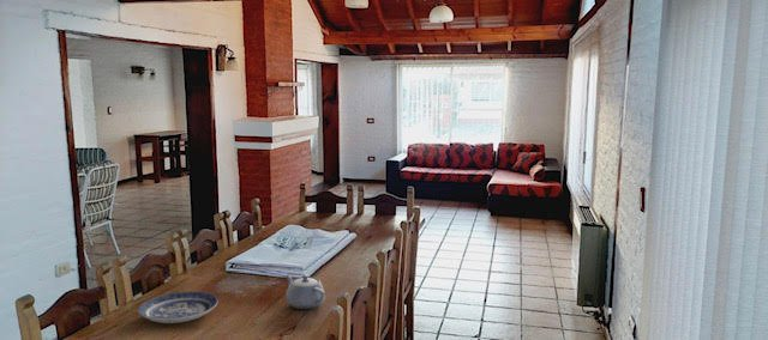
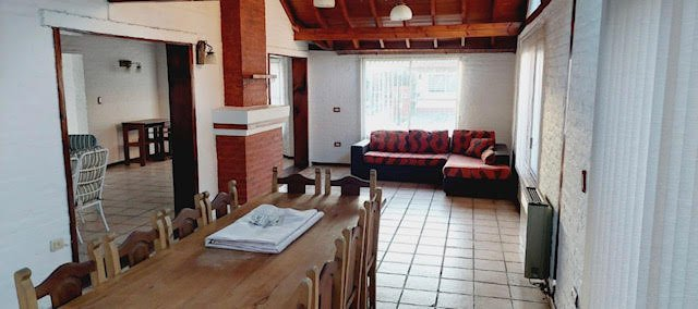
- plate [137,291,218,324]
- teapot [284,273,326,310]
